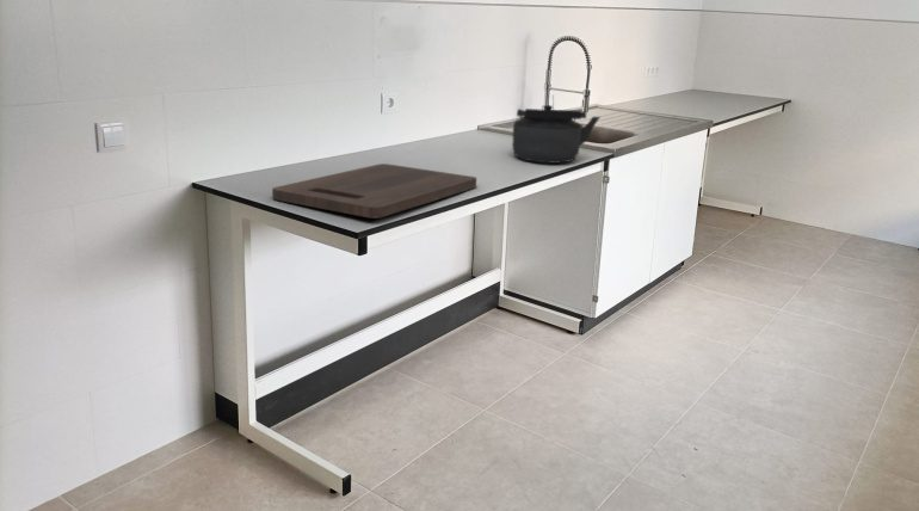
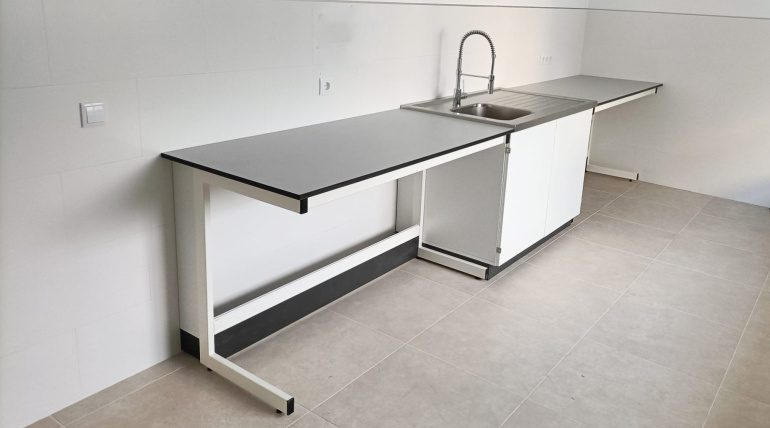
- kettle [511,104,602,164]
- cutting board [271,162,477,220]
